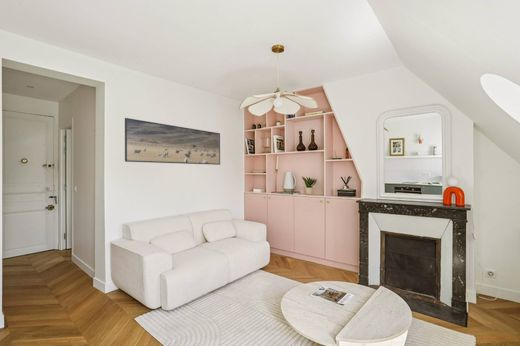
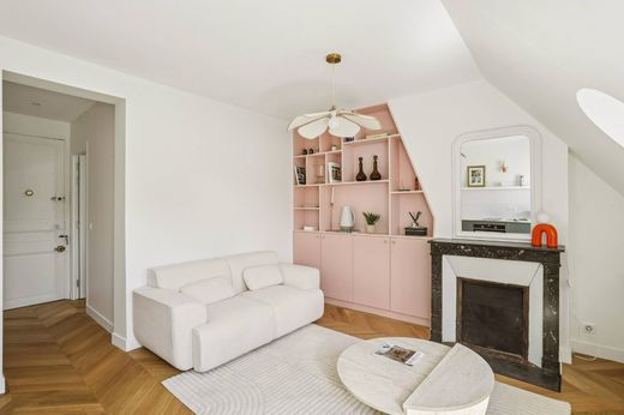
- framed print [124,117,221,166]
